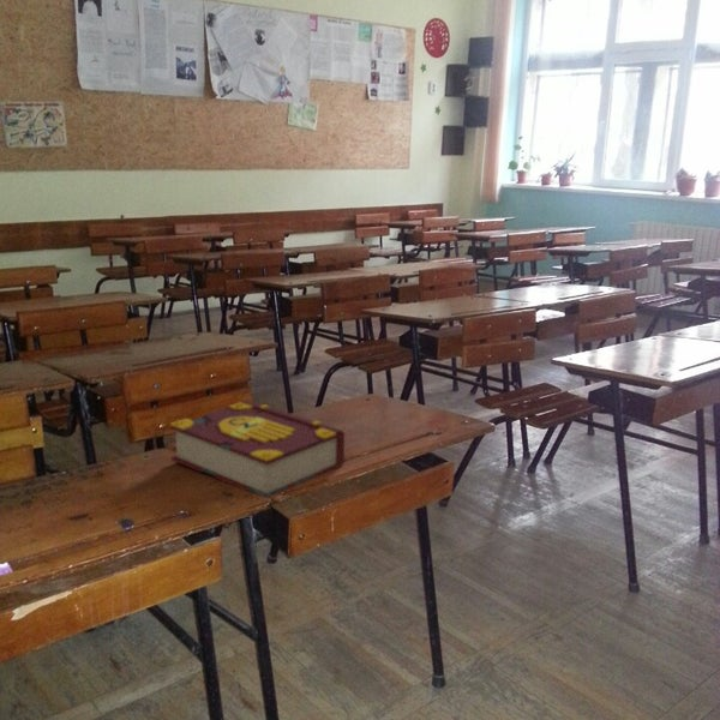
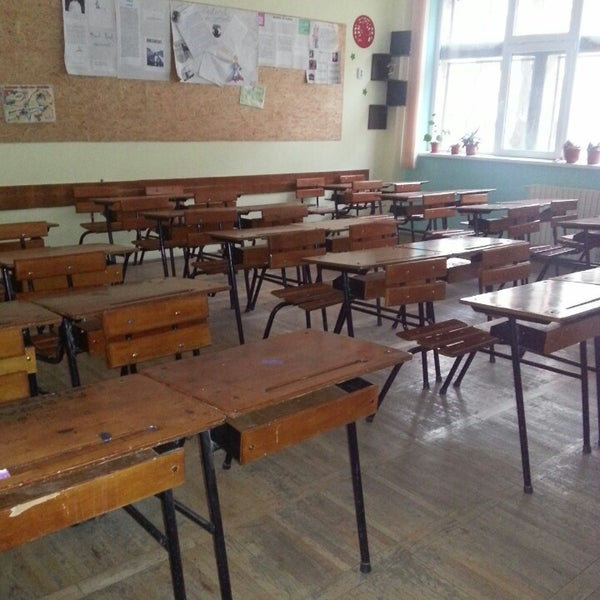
- book [169,400,346,499]
